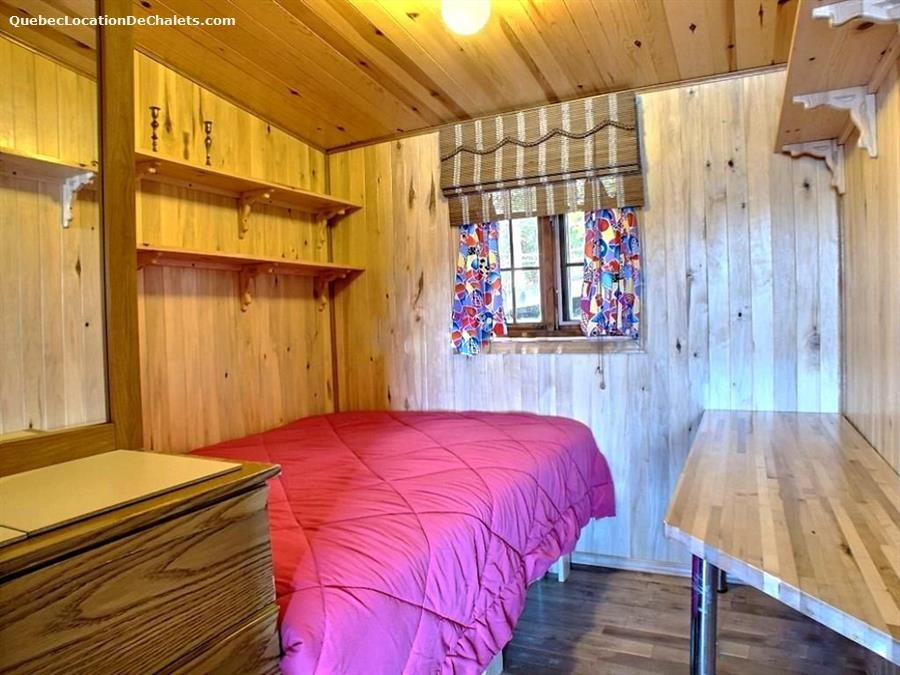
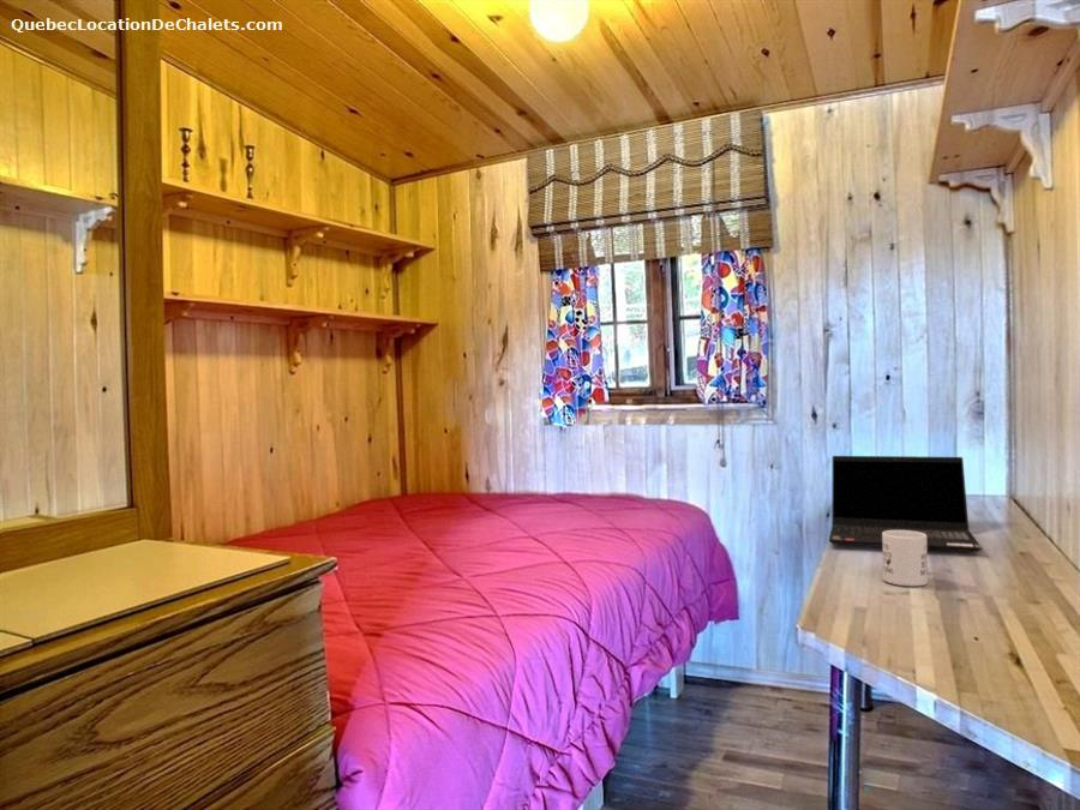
+ laptop computer [828,455,983,553]
+ mug [882,530,929,587]
